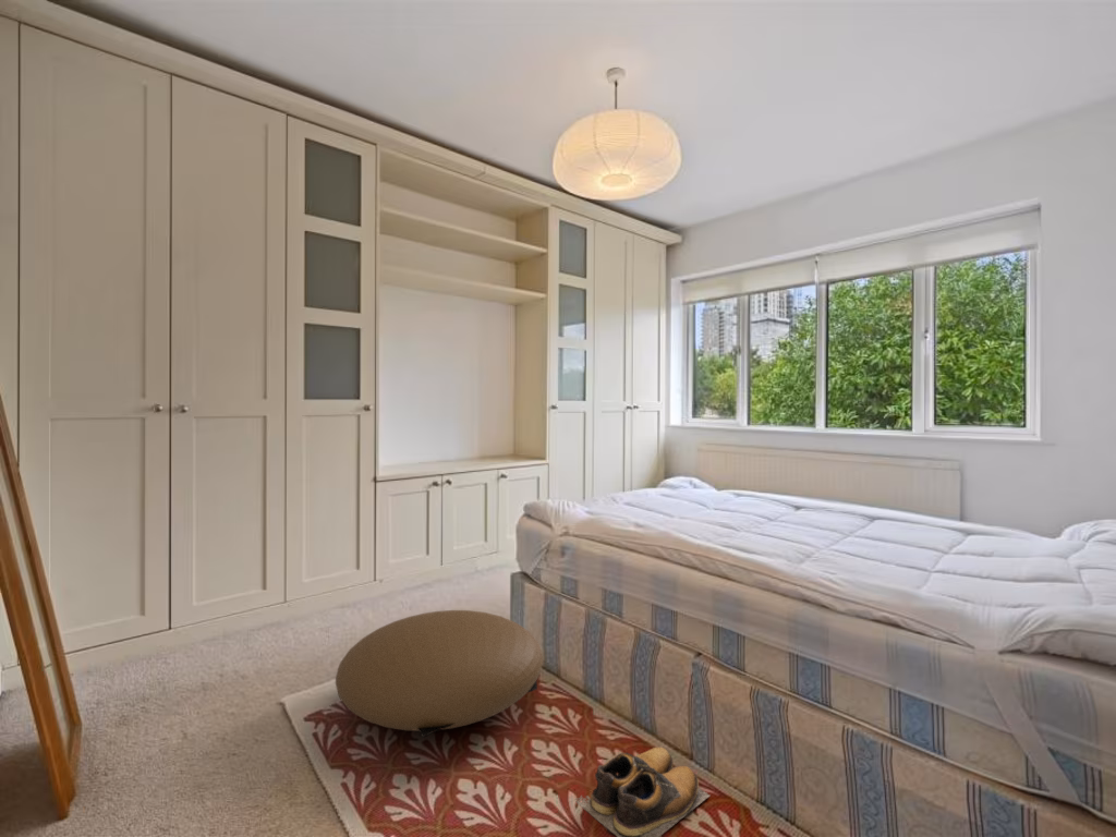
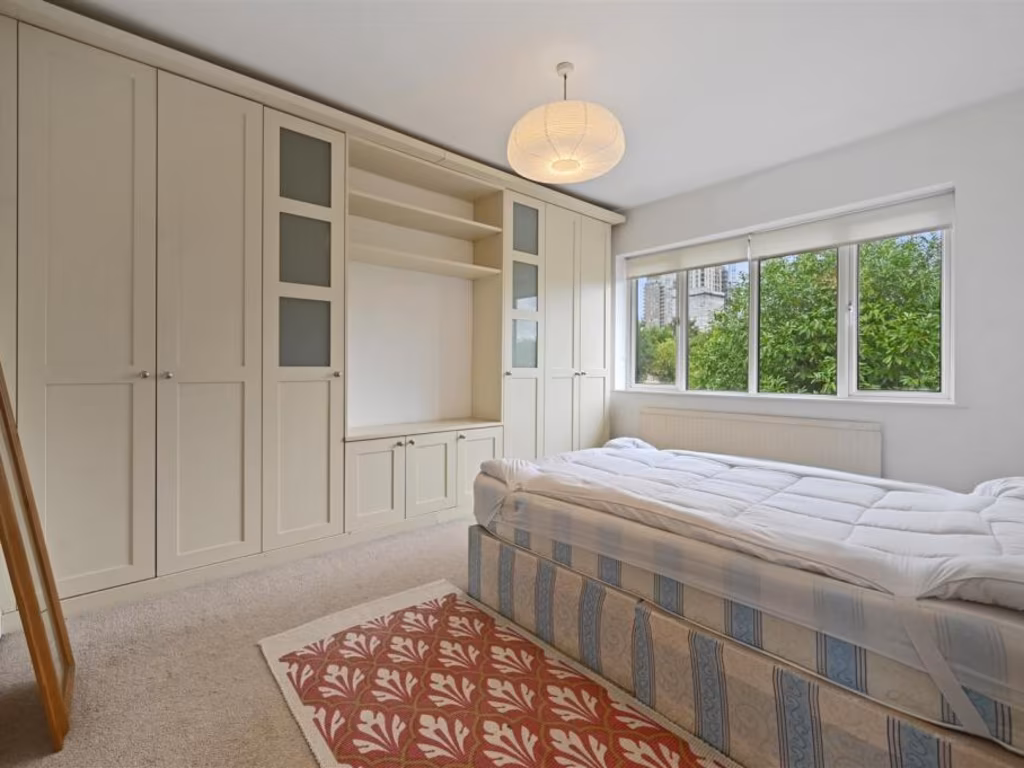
- shoes [573,747,711,837]
- pouf [335,609,544,739]
